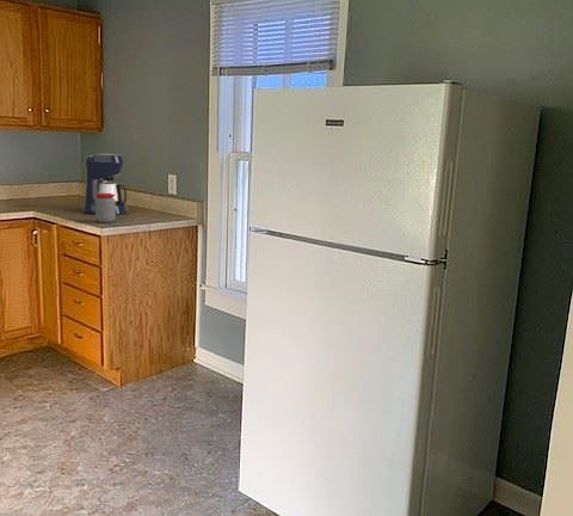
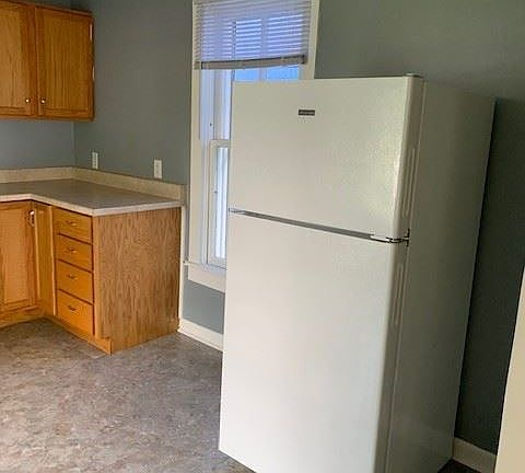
- jar [94,194,117,223]
- coffee maker [82,153,129,216]
